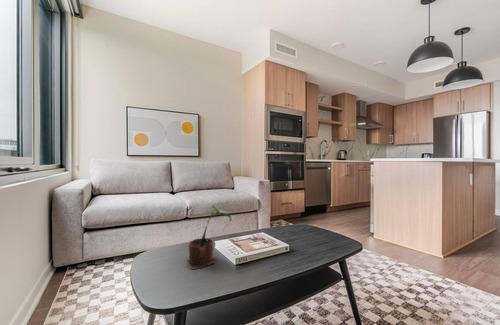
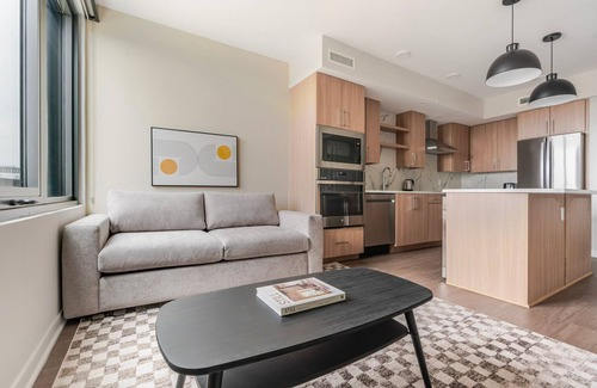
- potted plant [187,204,232,271]
